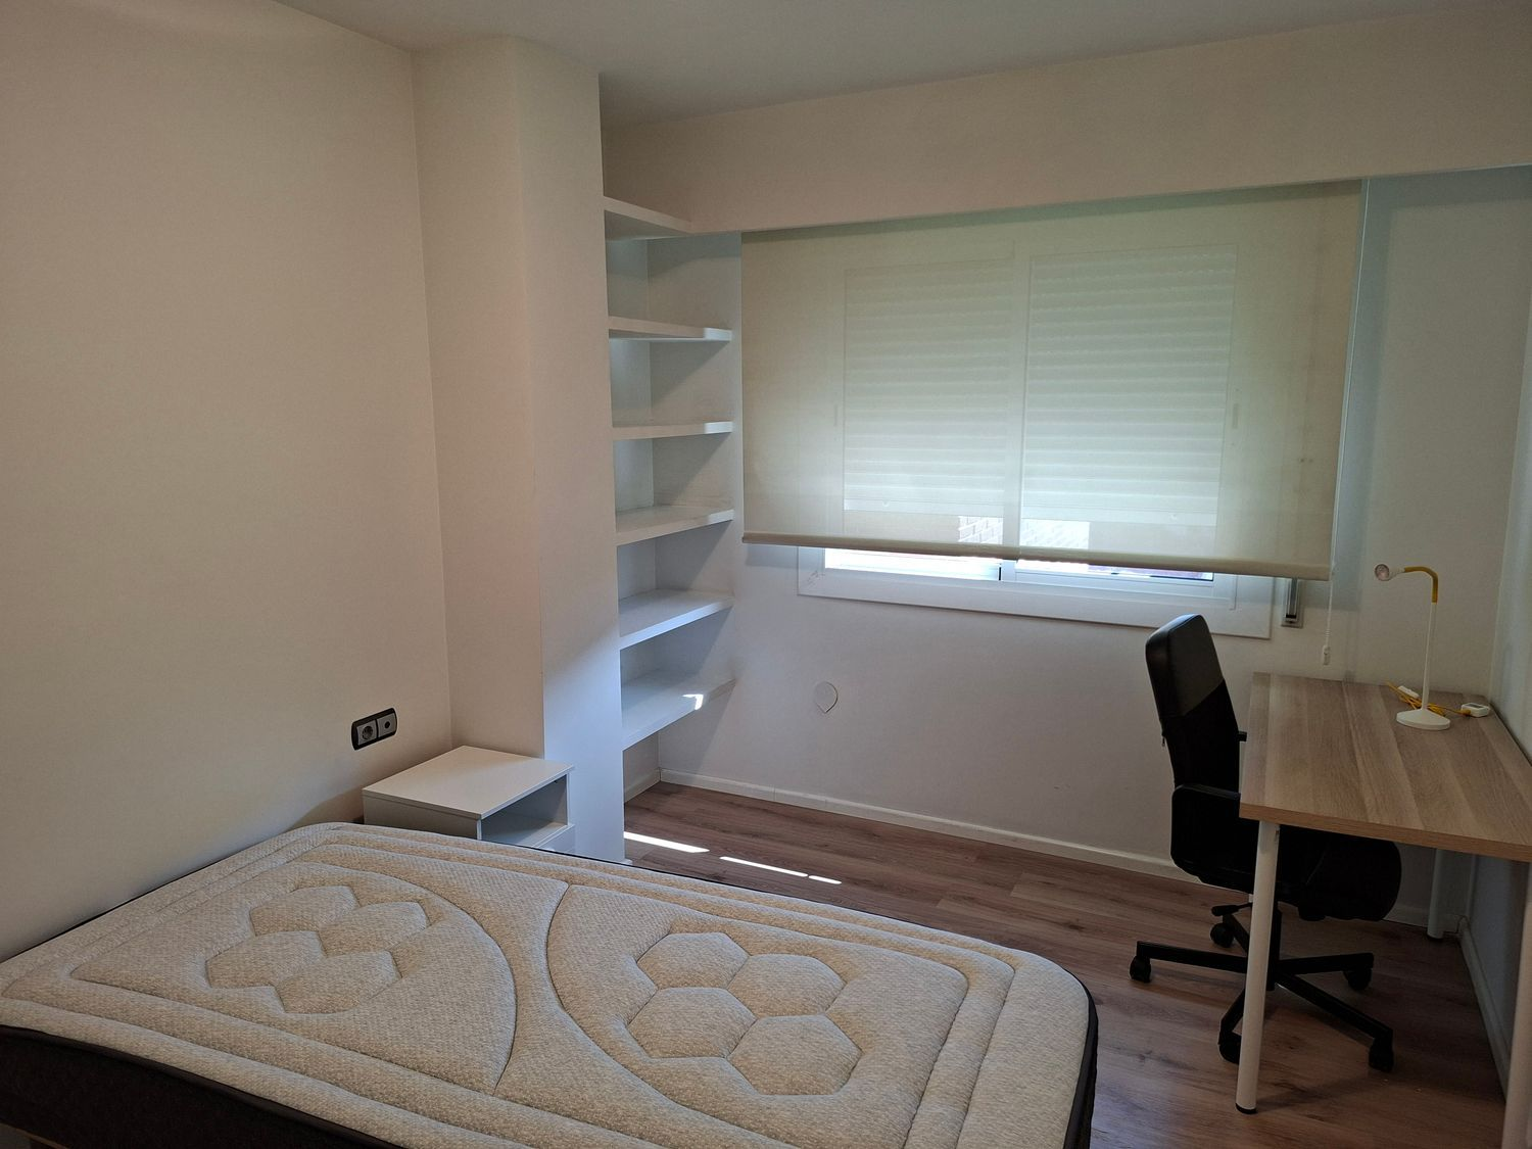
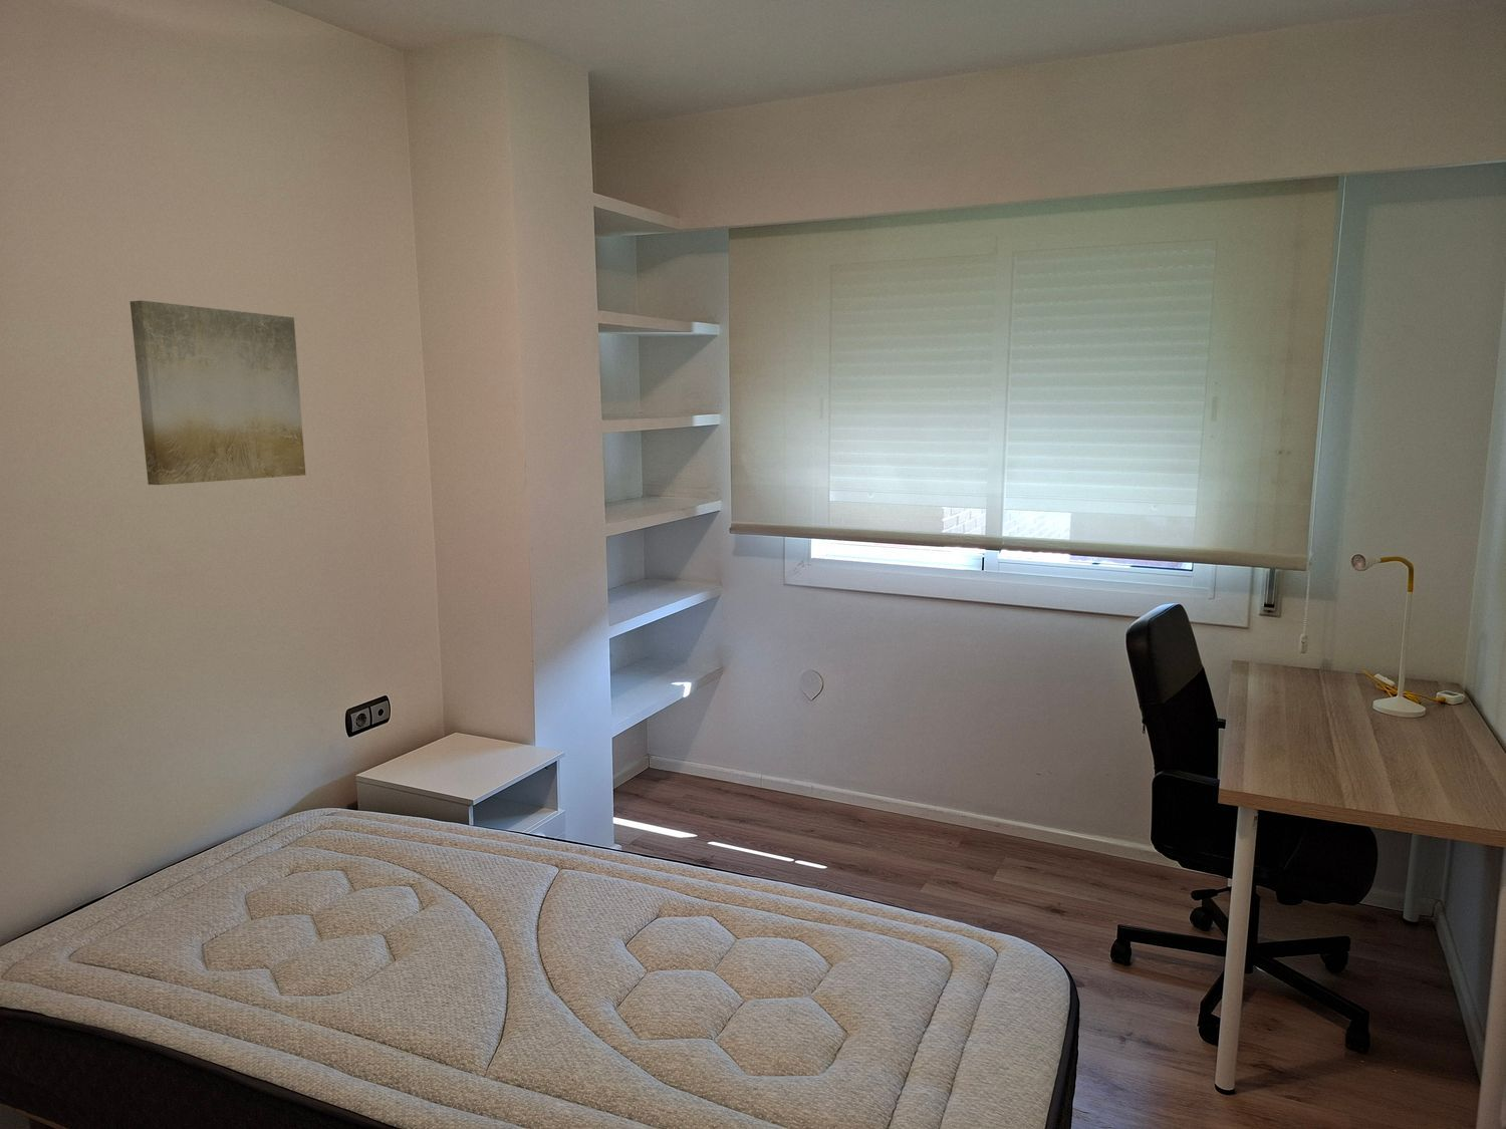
+ wall art [129,300,306,486]
